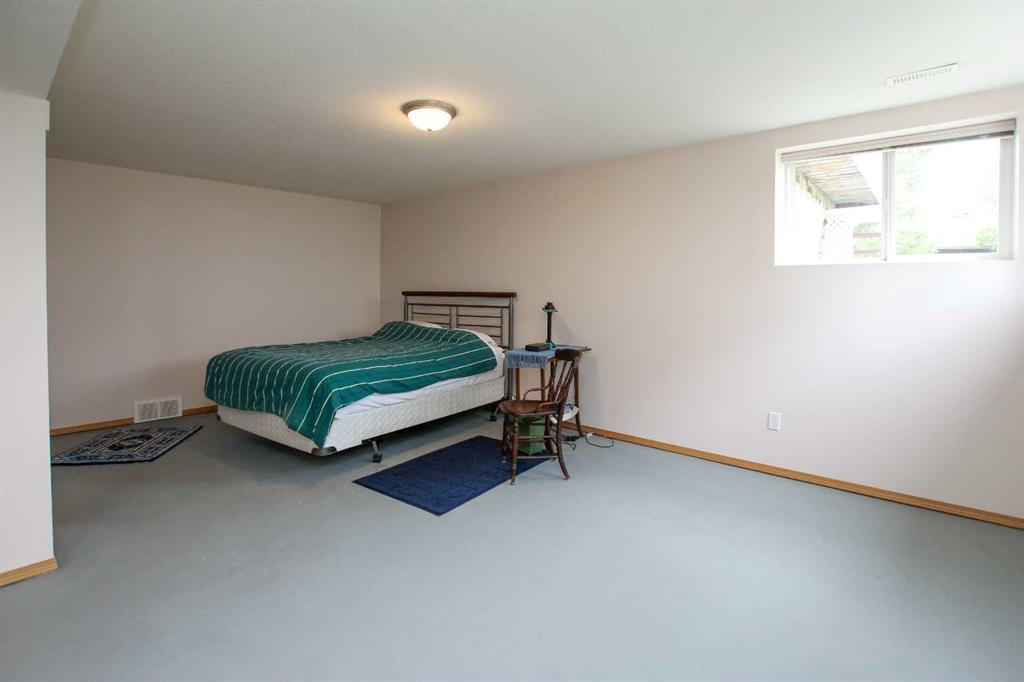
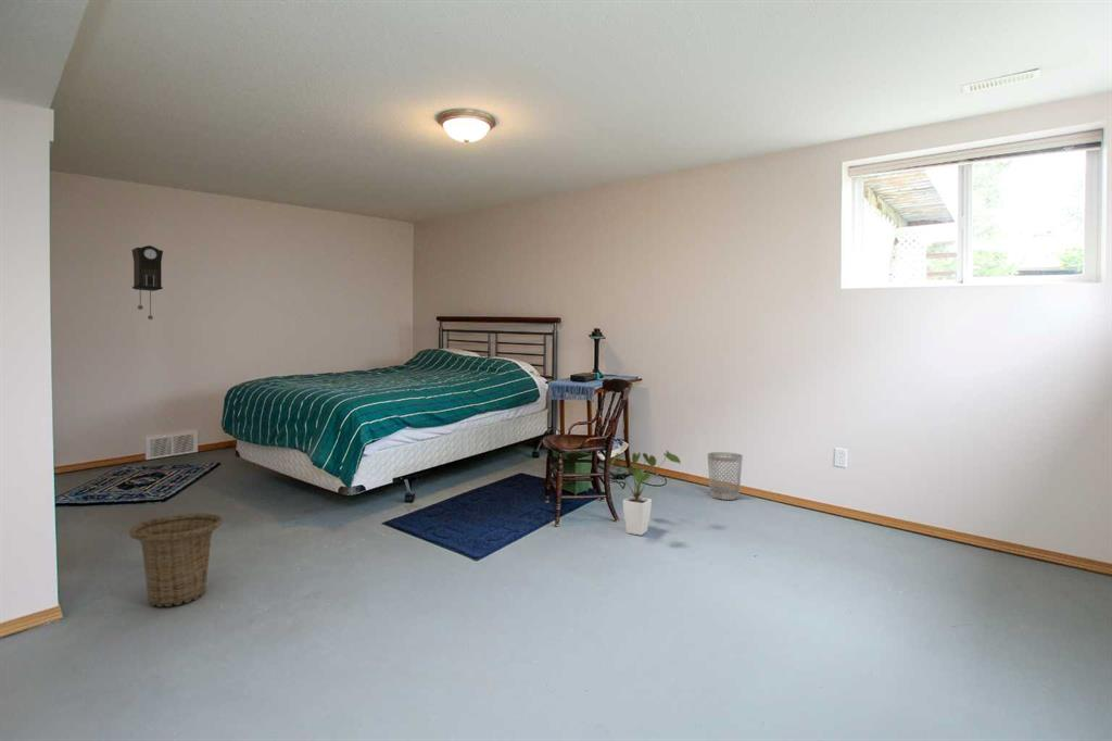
+ wastebasket [706,451,744,501]
+ house plant [610,450,682,537]
+ basket [128,512,224,607]
+ pendulum clock [131,244,164,321]
